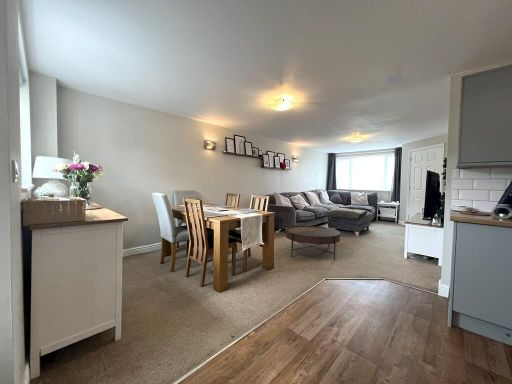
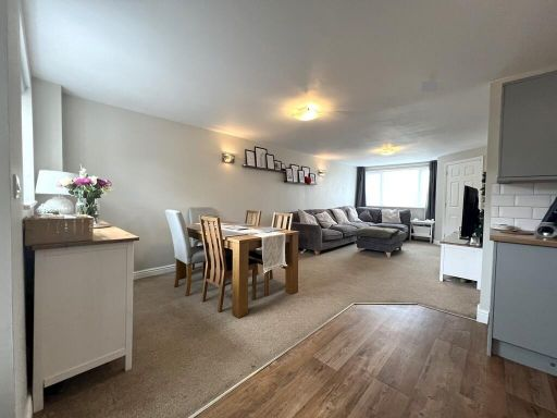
- coffee table [285,225,341,261]
